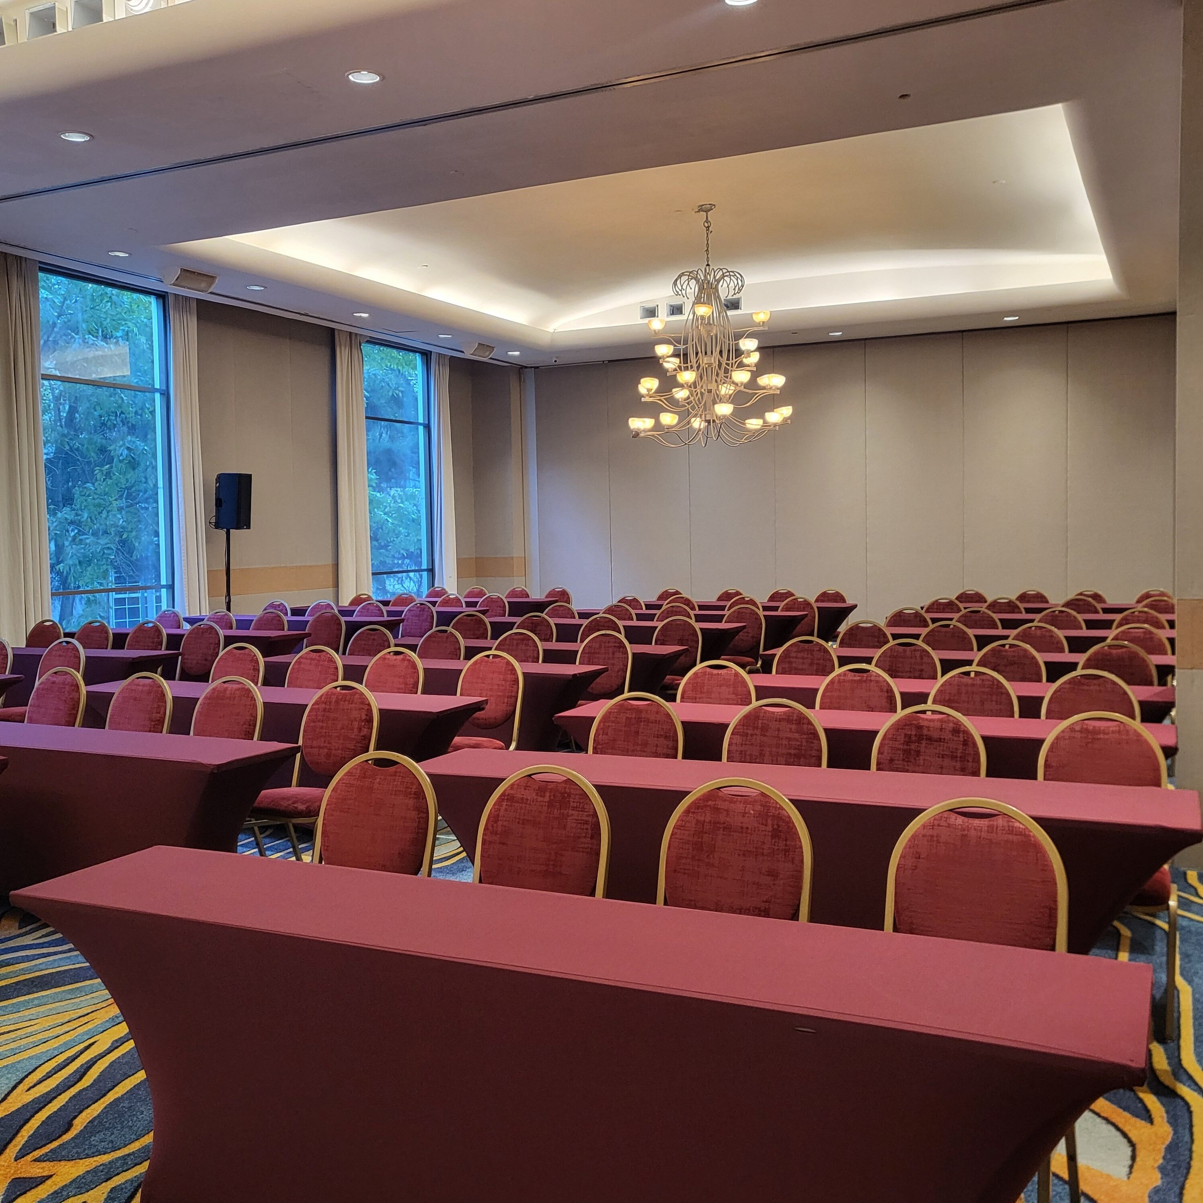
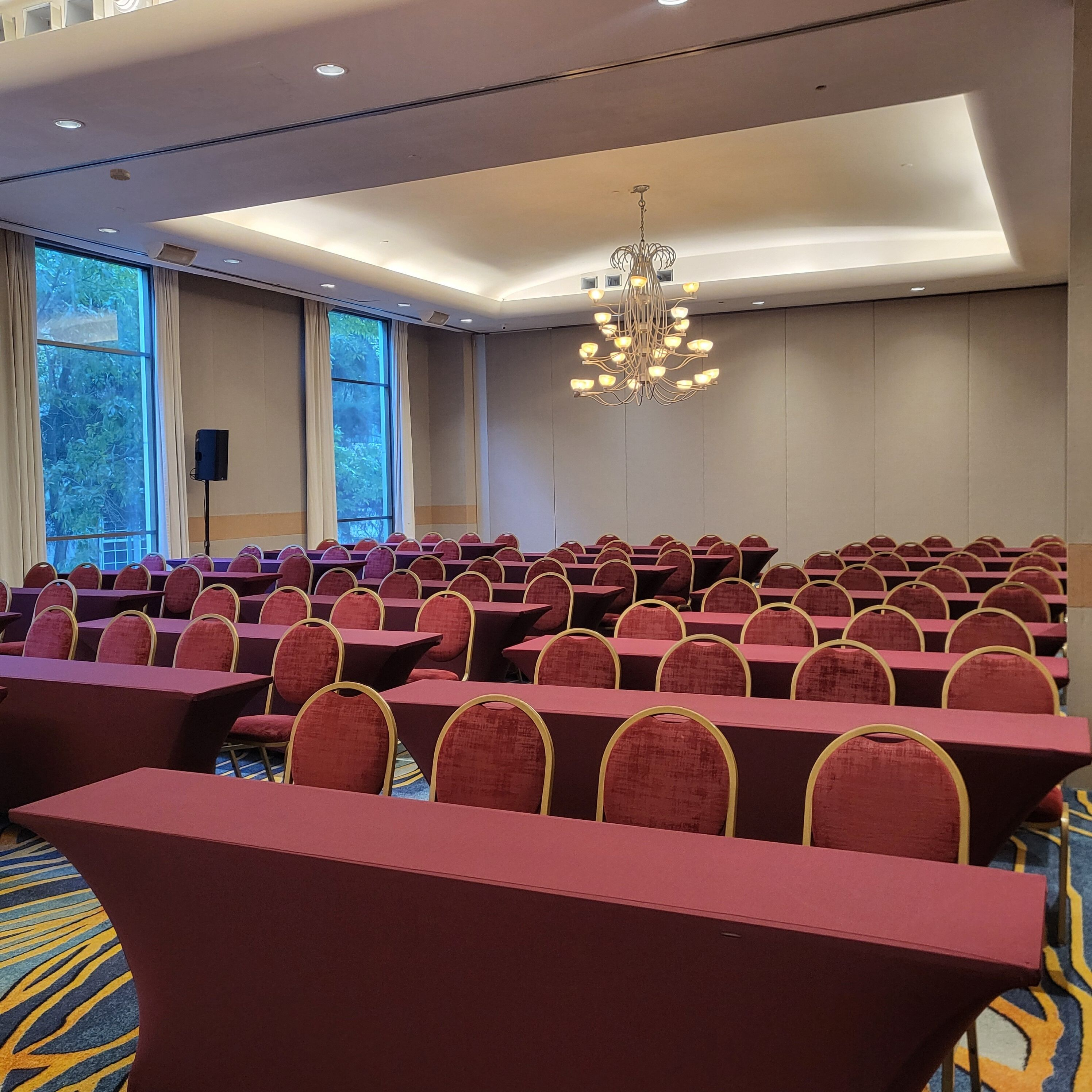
+ smoke detector [110,168,130,181]
